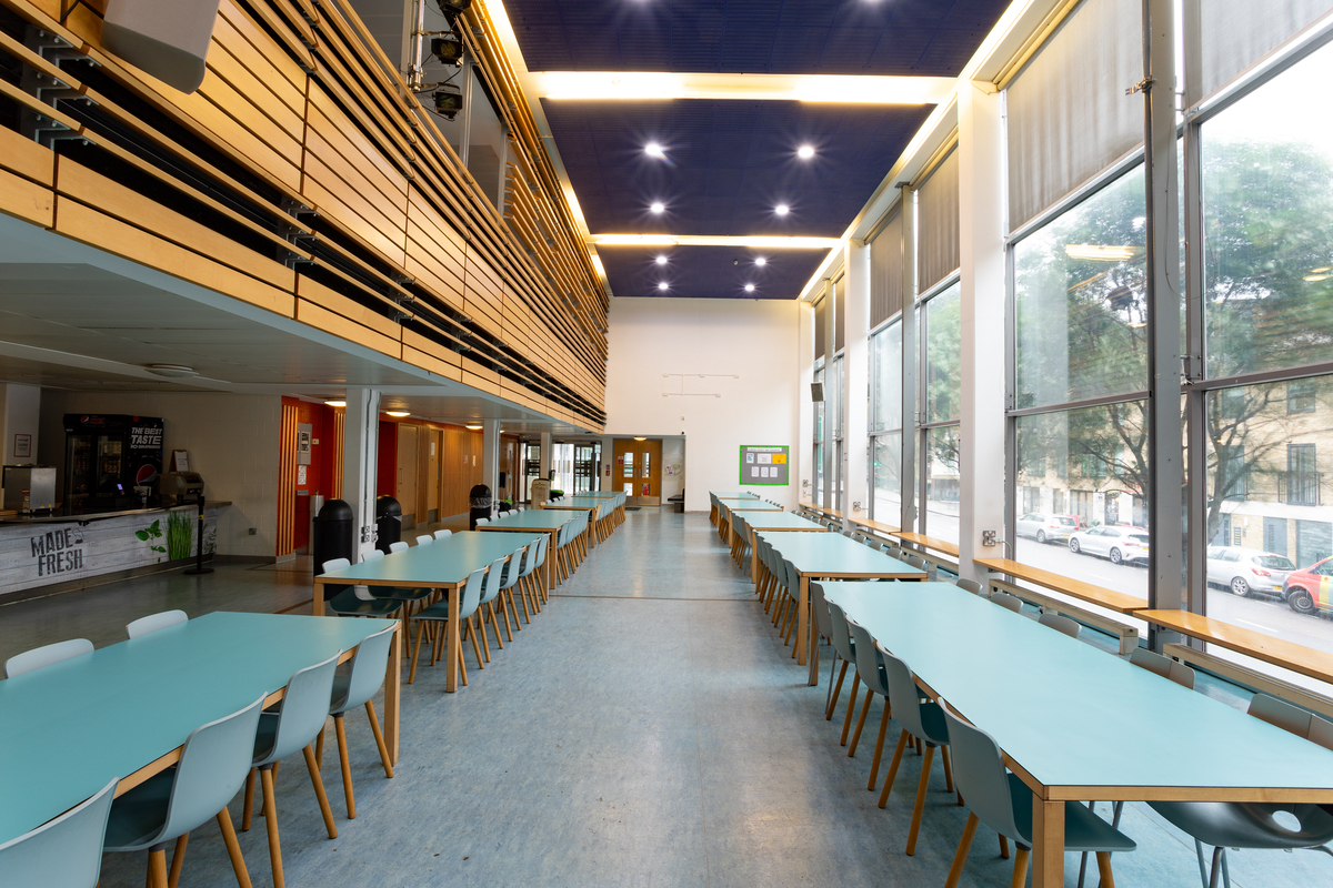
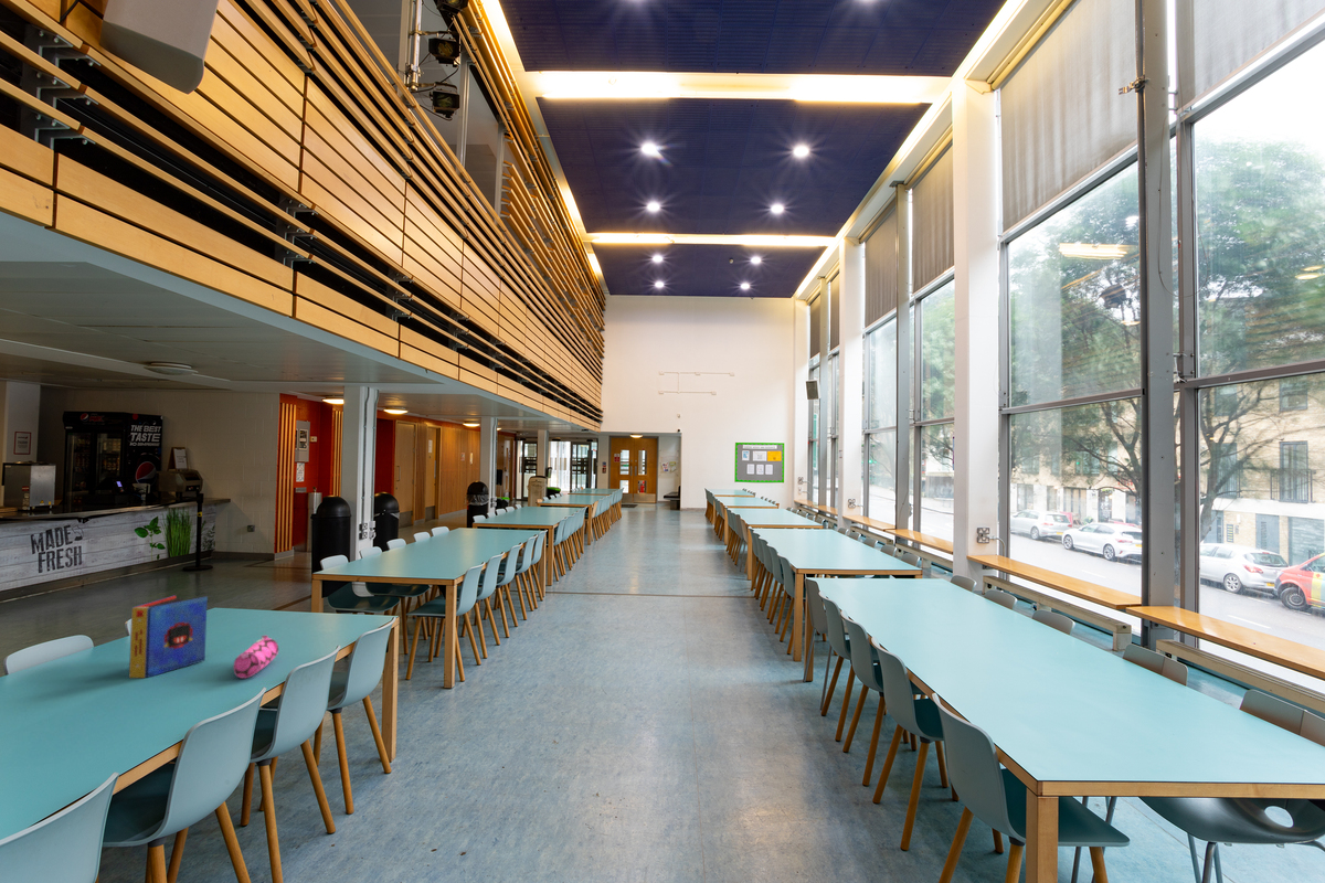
+ book [128,594,209,679]
+ pencil case [233,635,279,679]
